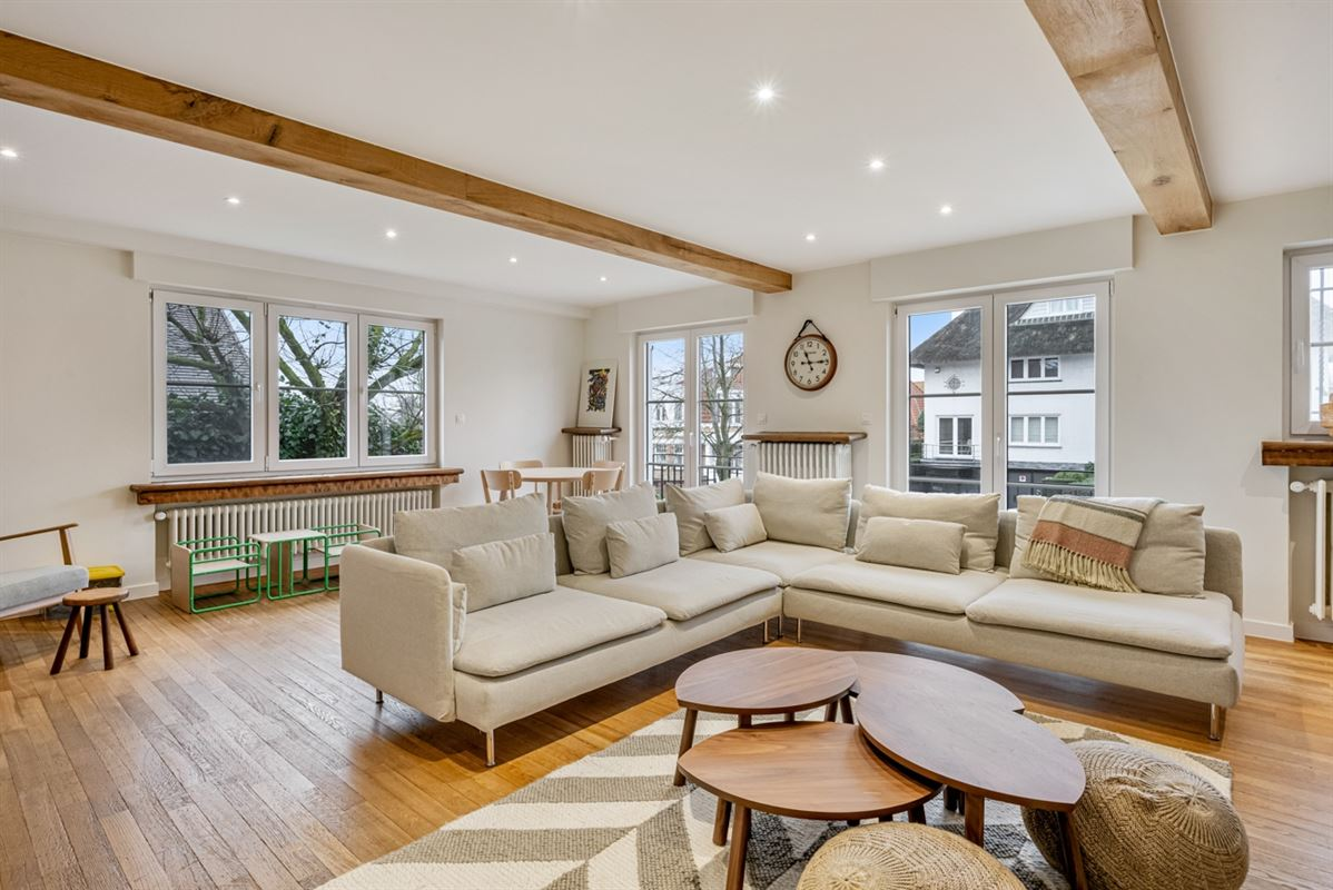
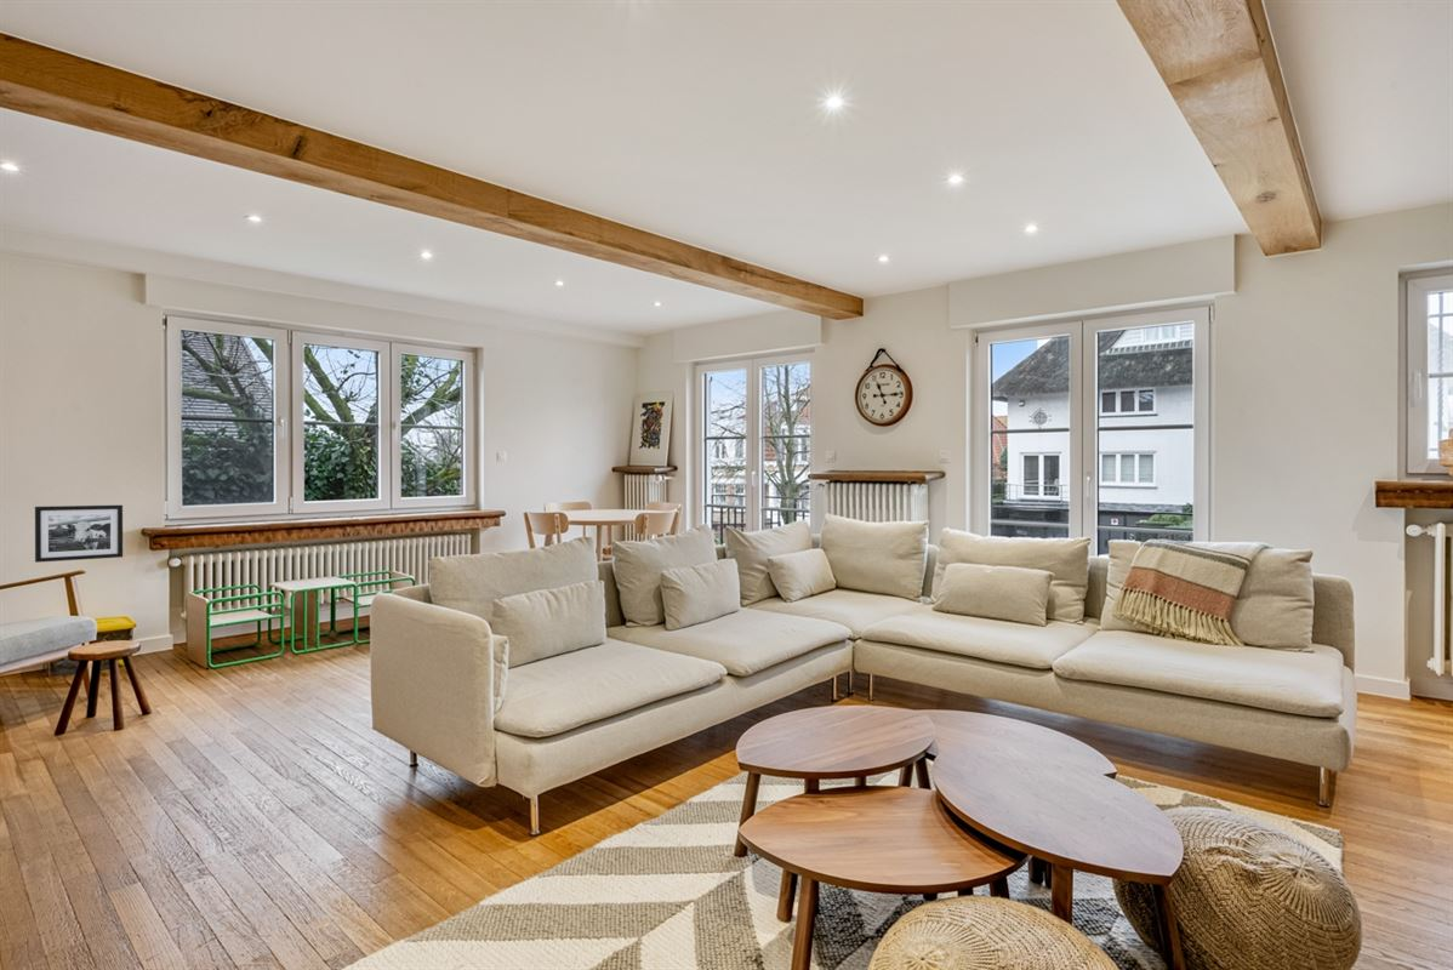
+ picture frame [34,504,124,564]
